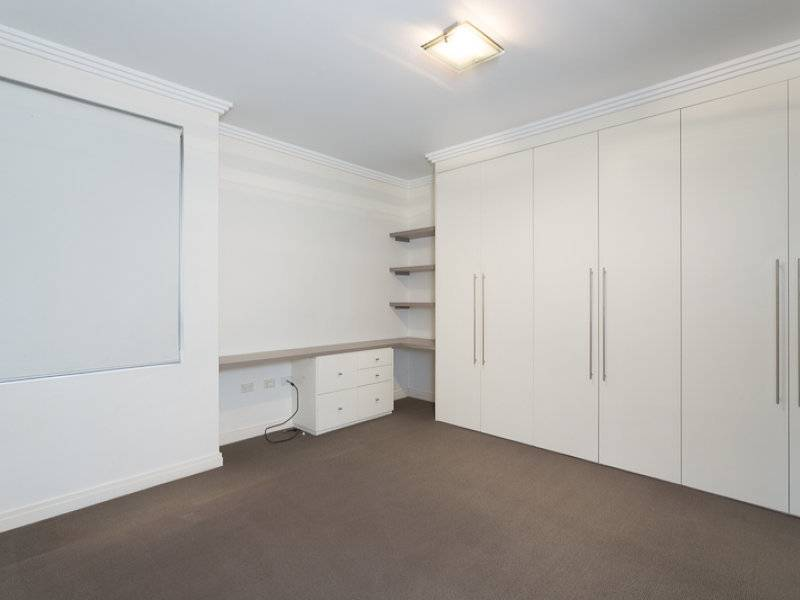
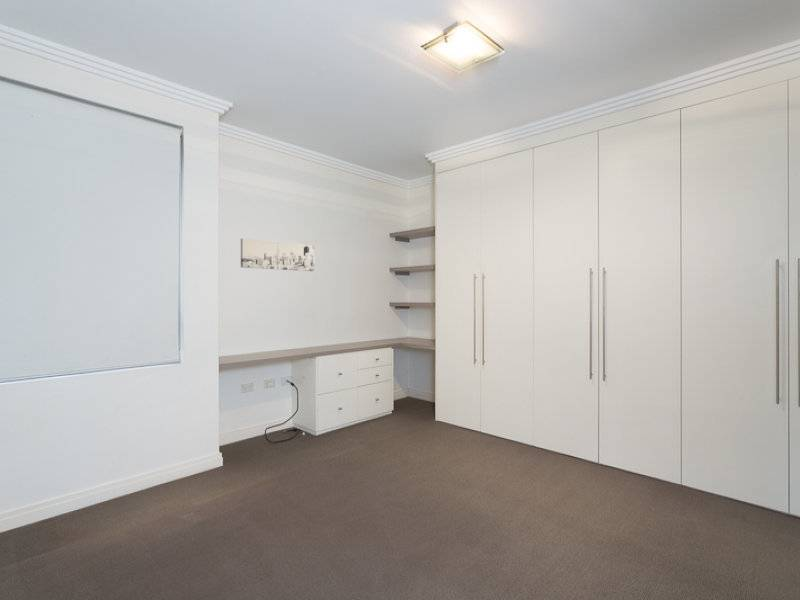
+ wall art [240,237,315,272]
